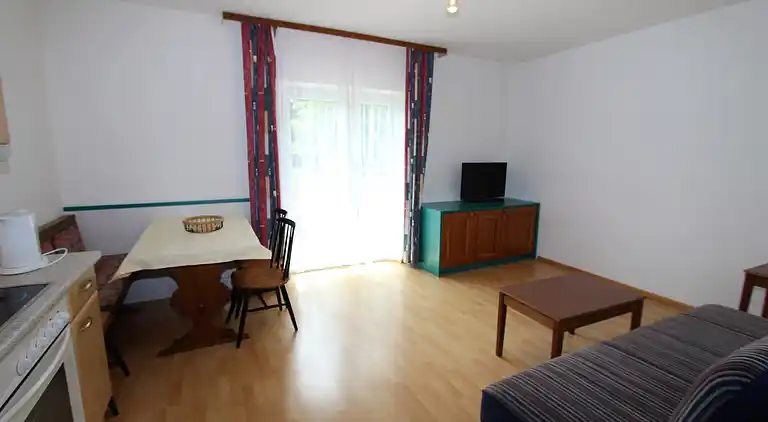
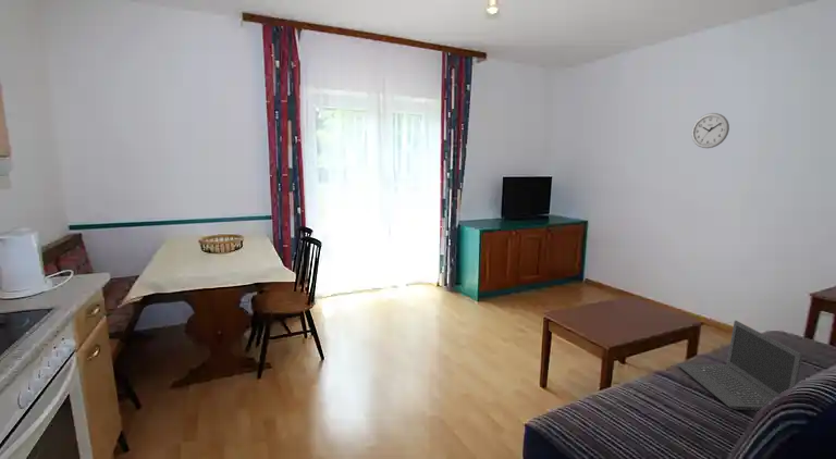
+ wall clock [690,112,730,149]
+ laptop computer [676,320,803,411]
